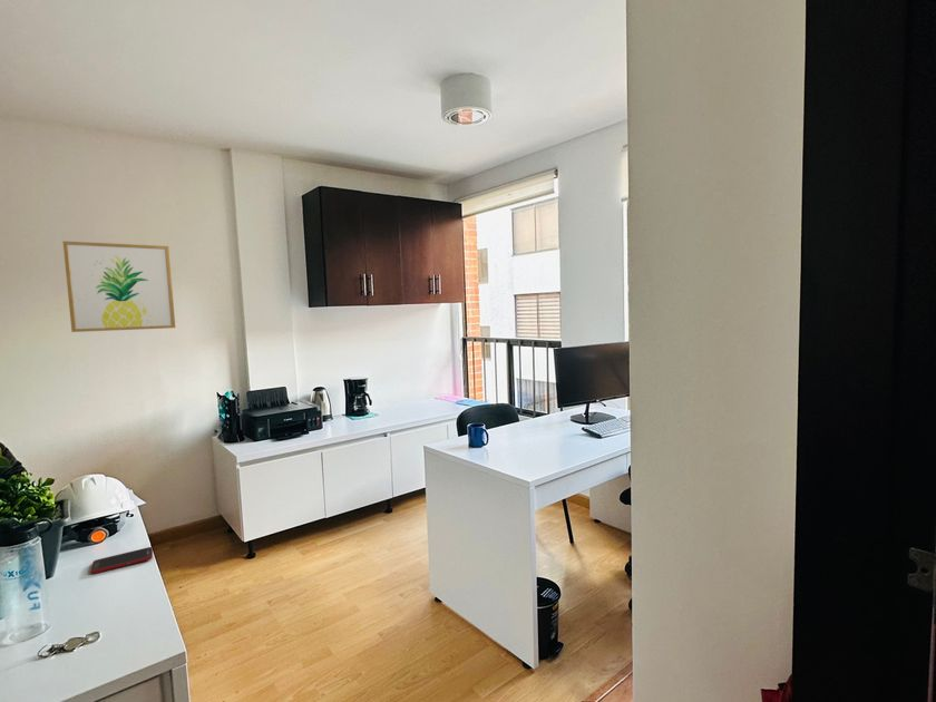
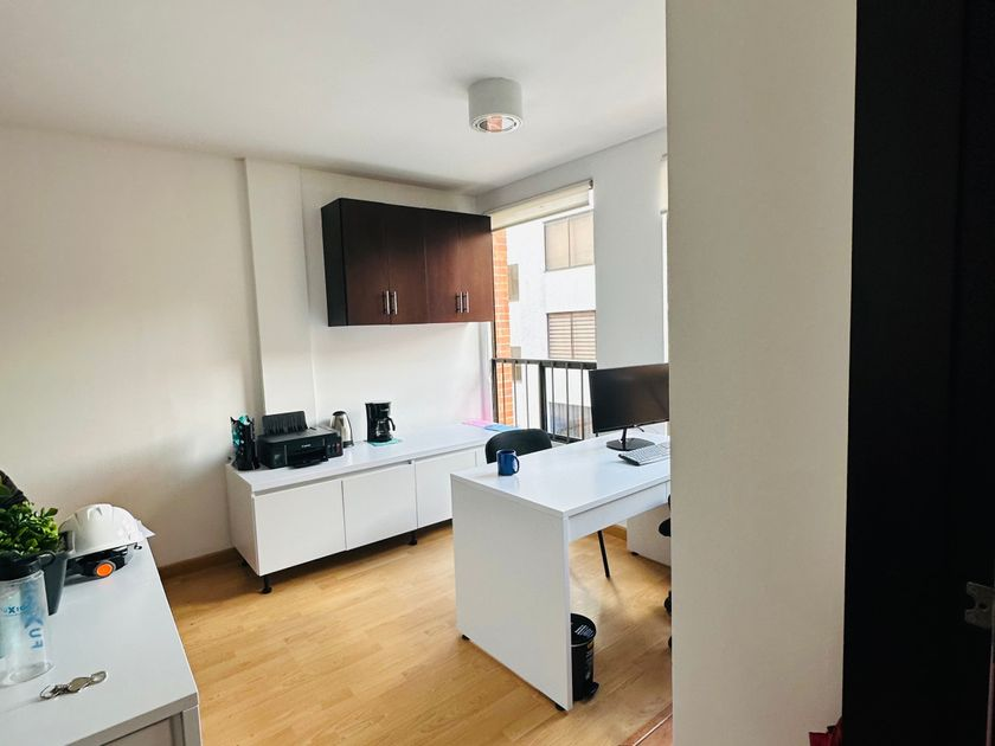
- cell phone [89,546,154,575]
- wall art [61,240,176,333]
